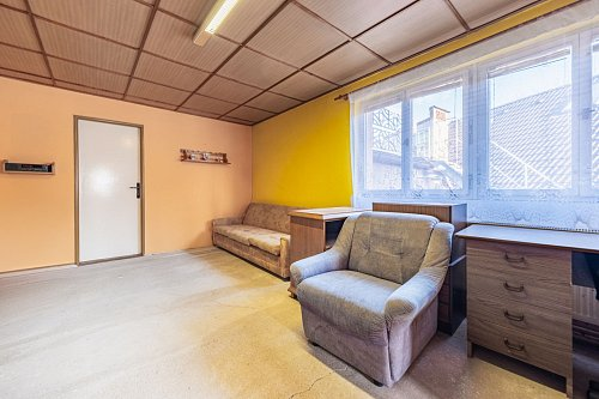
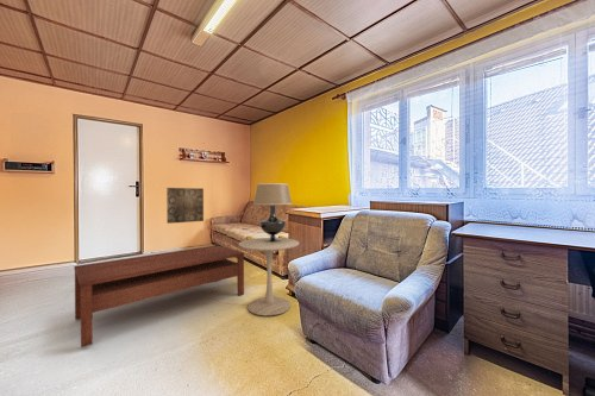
+ wall art [165,187,205,225]
+ table lamp [252,183,293,243]
+ side table [238,237,300,316]
+ coffee table [73,244,245,348]
